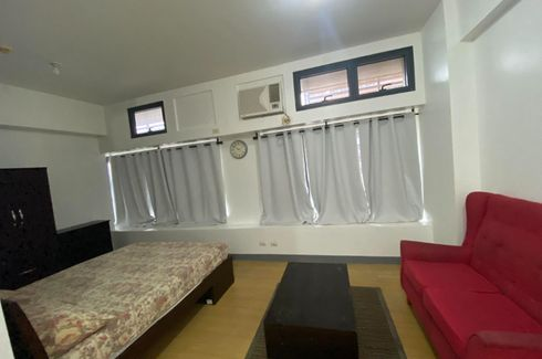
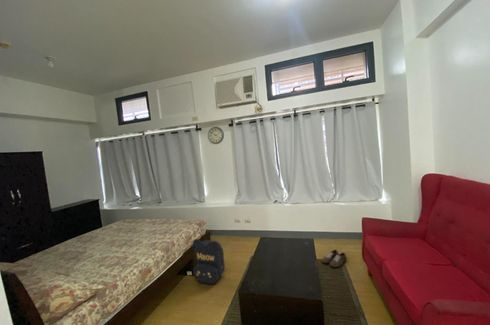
+ shoe [321,249,347,268]
+ backpack [192,238,226,285]
